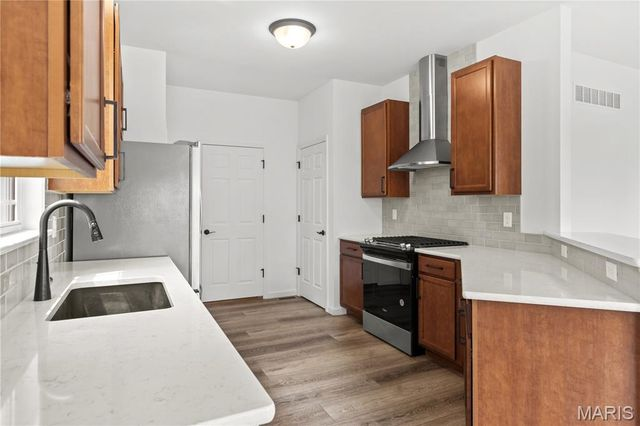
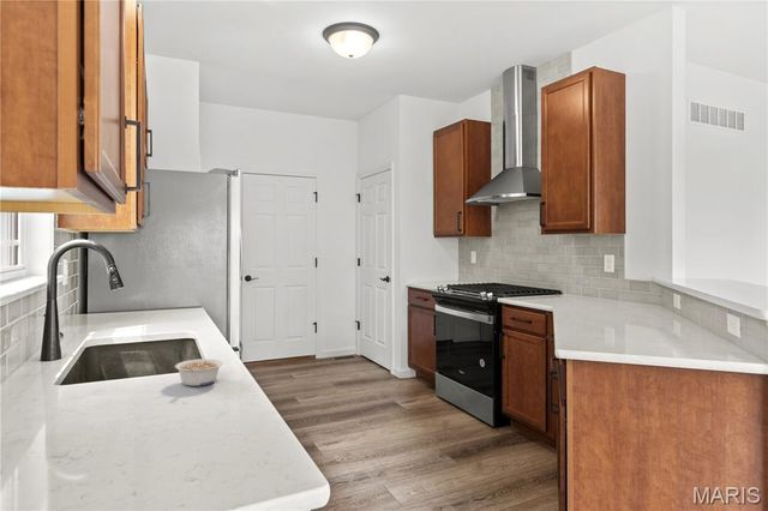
+ legume [174,357,224,387]
